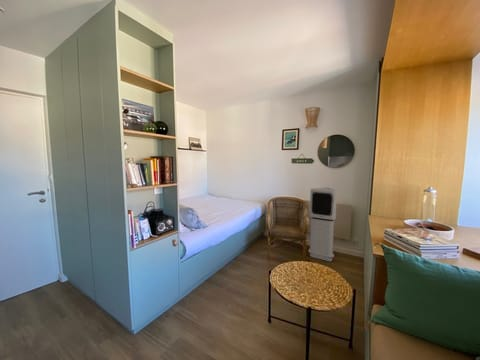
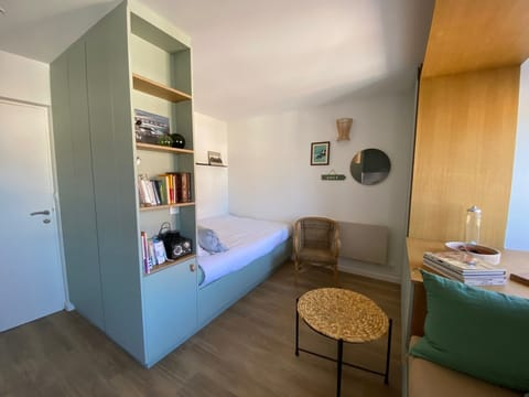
- air purifier [307,186,338,262]
